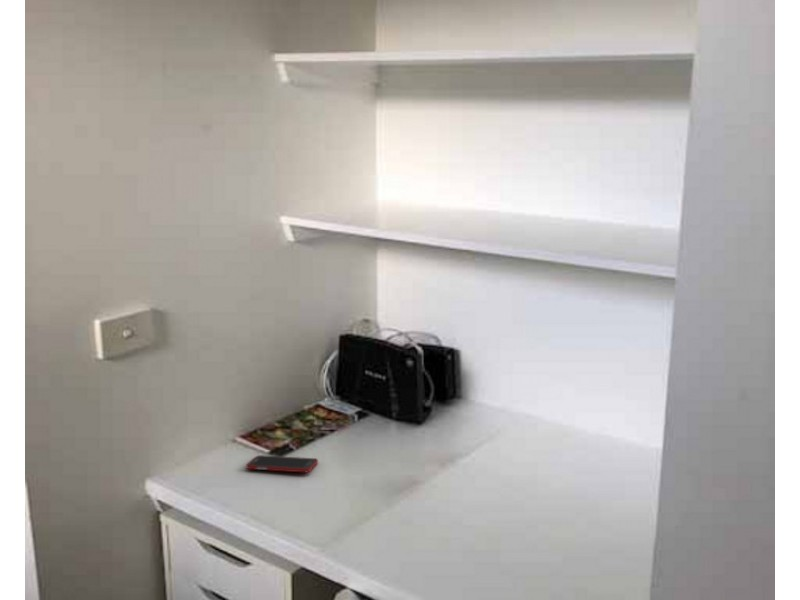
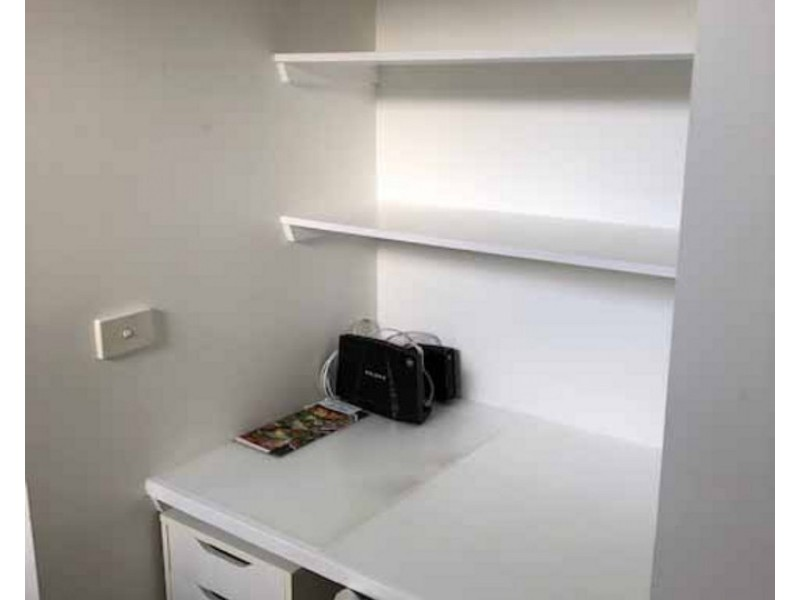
- cell phone [245,454,319,473]
